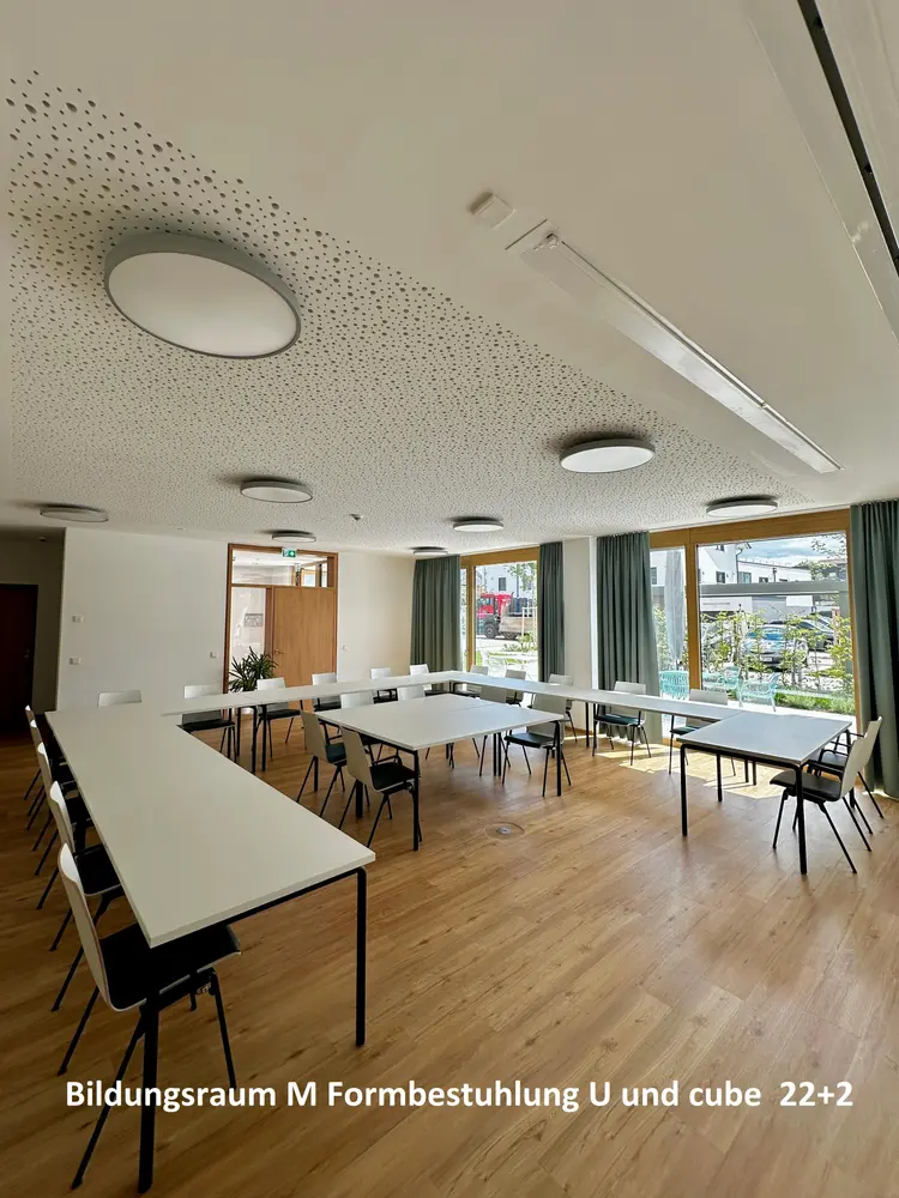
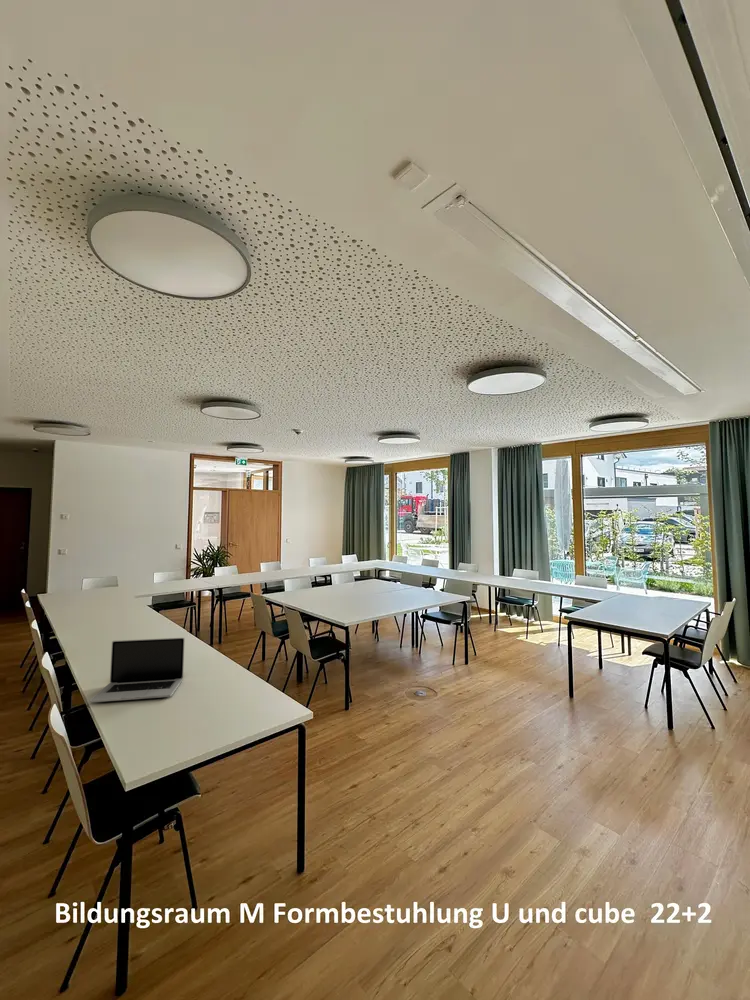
+ laptop [89,637,186,703]
